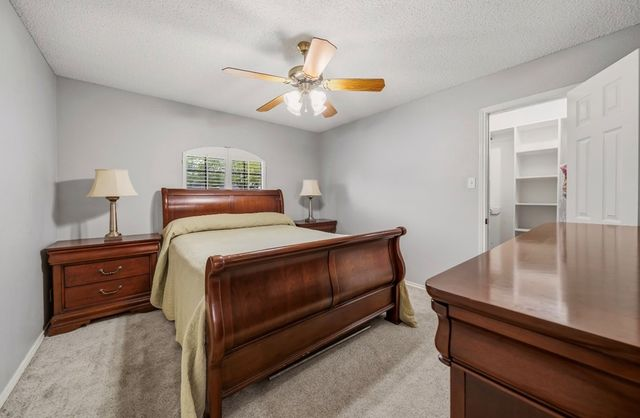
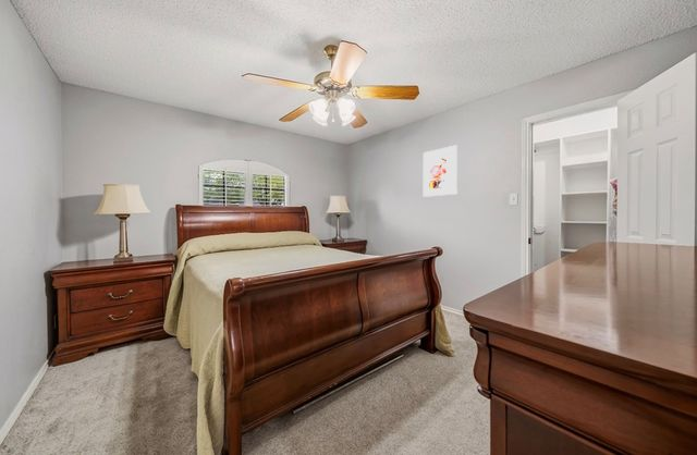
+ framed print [423,144,458,198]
